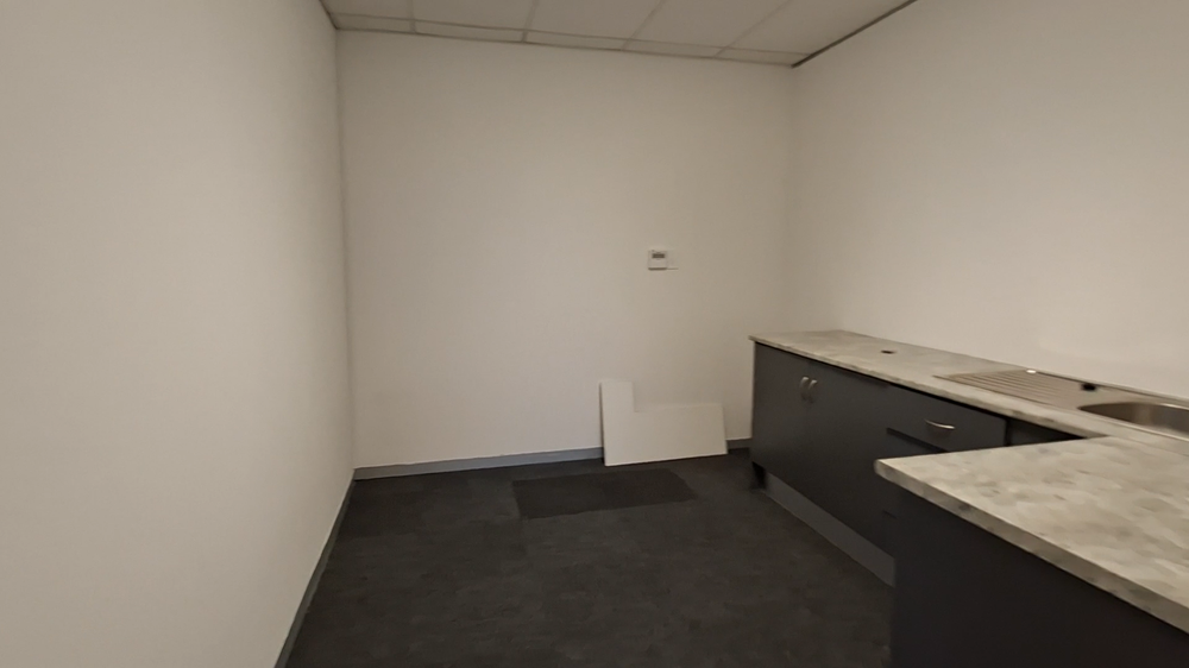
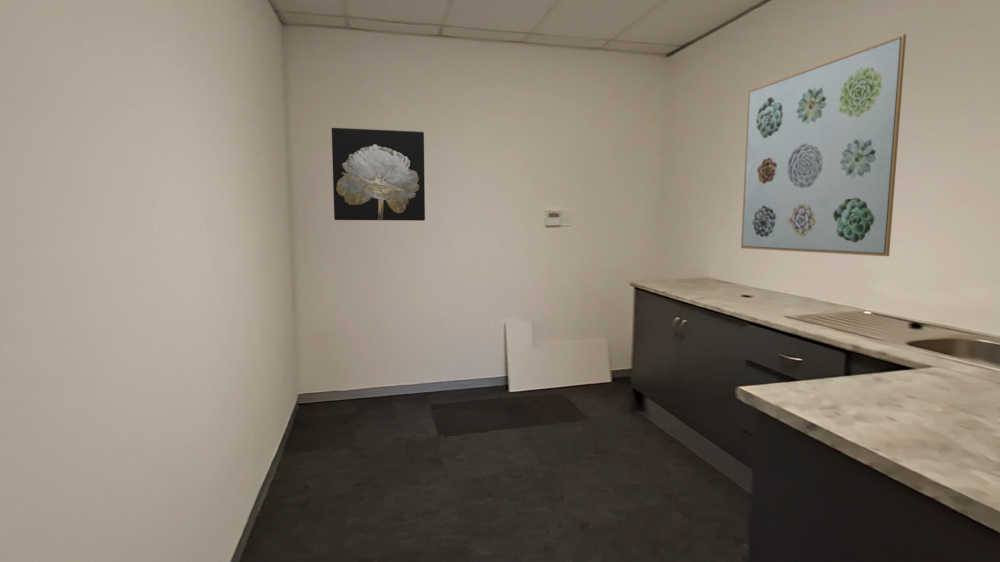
+ wall art [331,127,426,222]
+ wall art [740,33,907,257]
